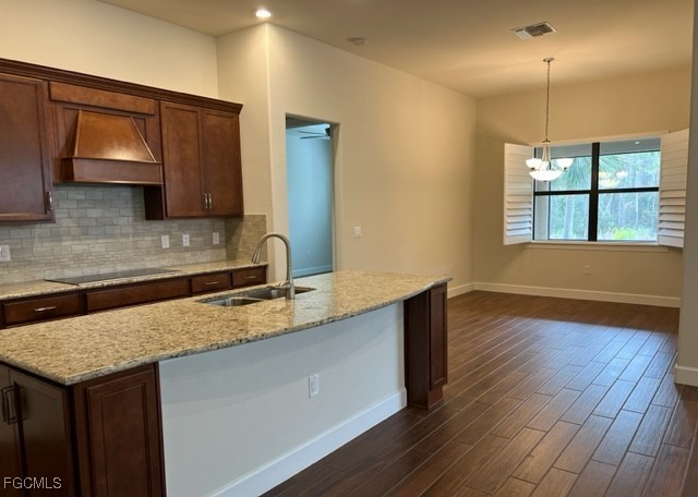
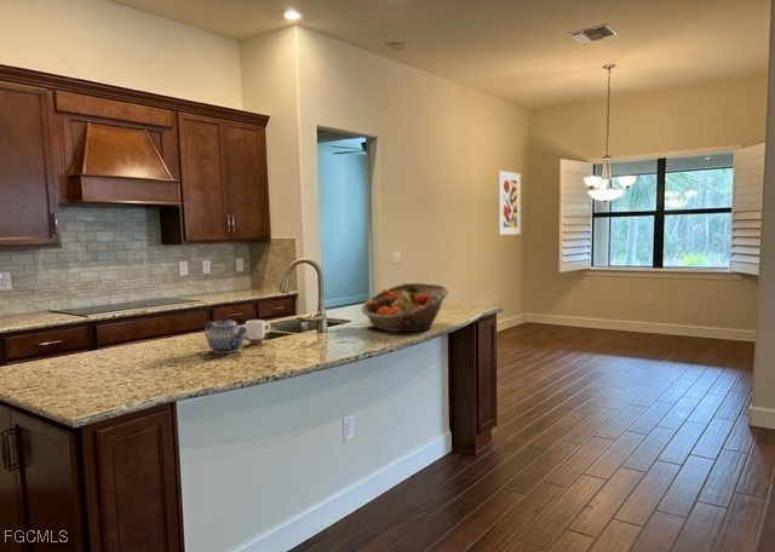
+ fruit basket [361,282,449,333]
+ mug [245,318,272,346]
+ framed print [496,169,522,236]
+ teapot [203,315,246,355]
